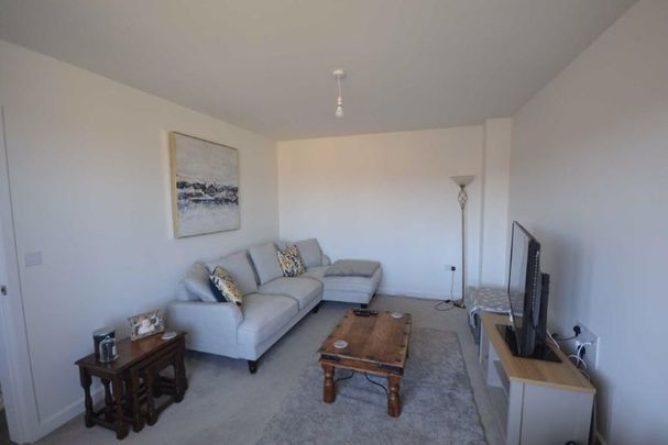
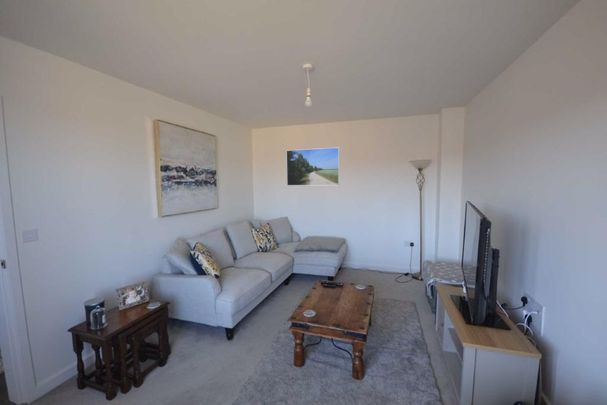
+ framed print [285,147,340,187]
